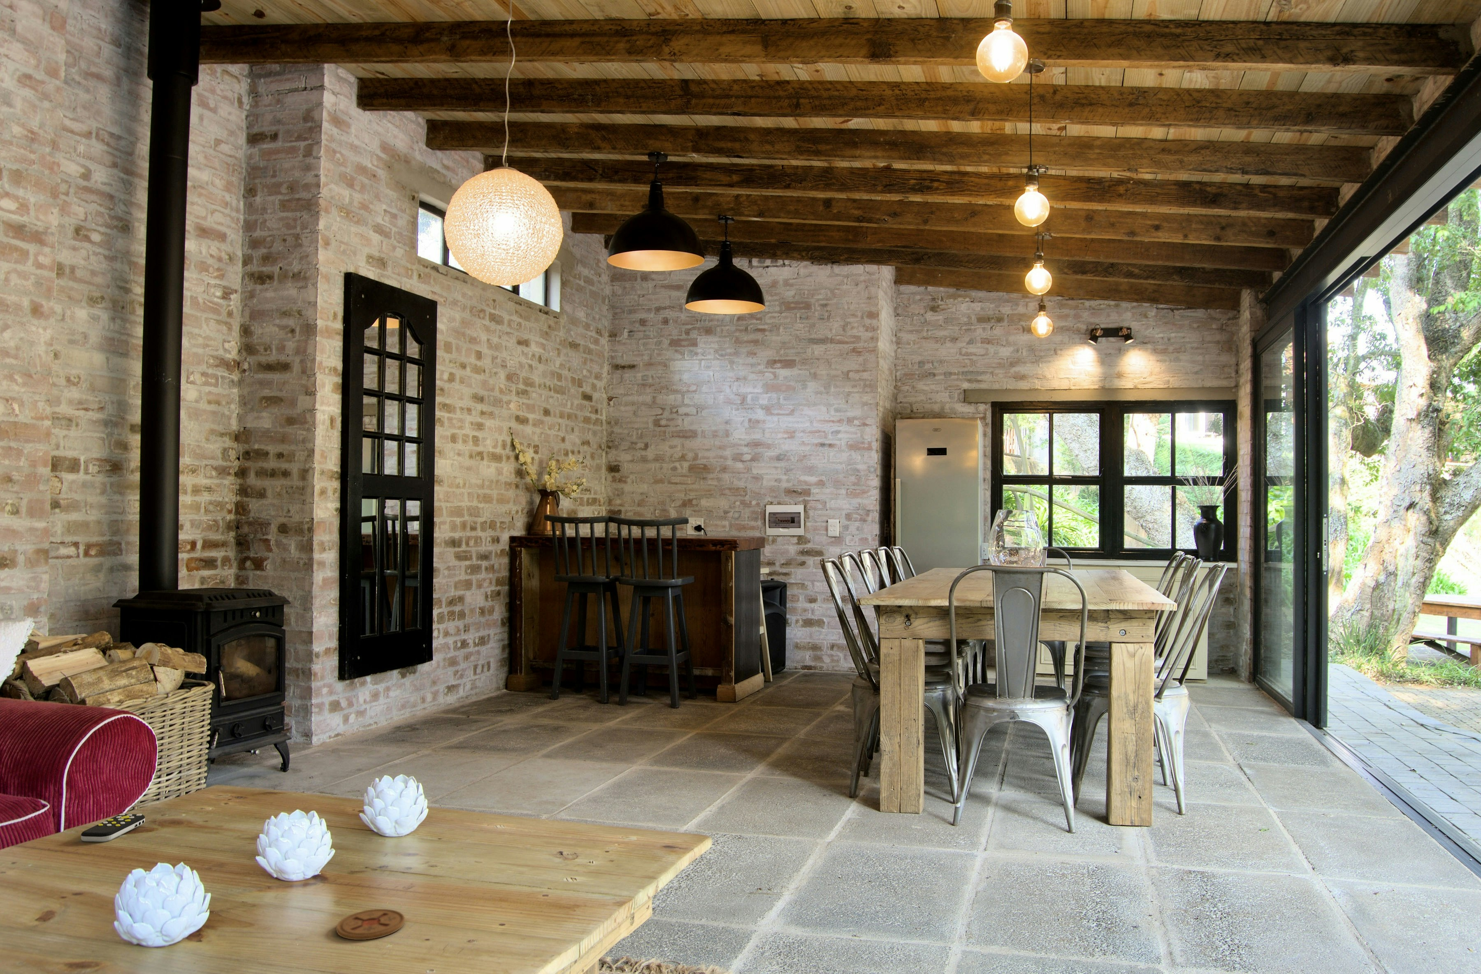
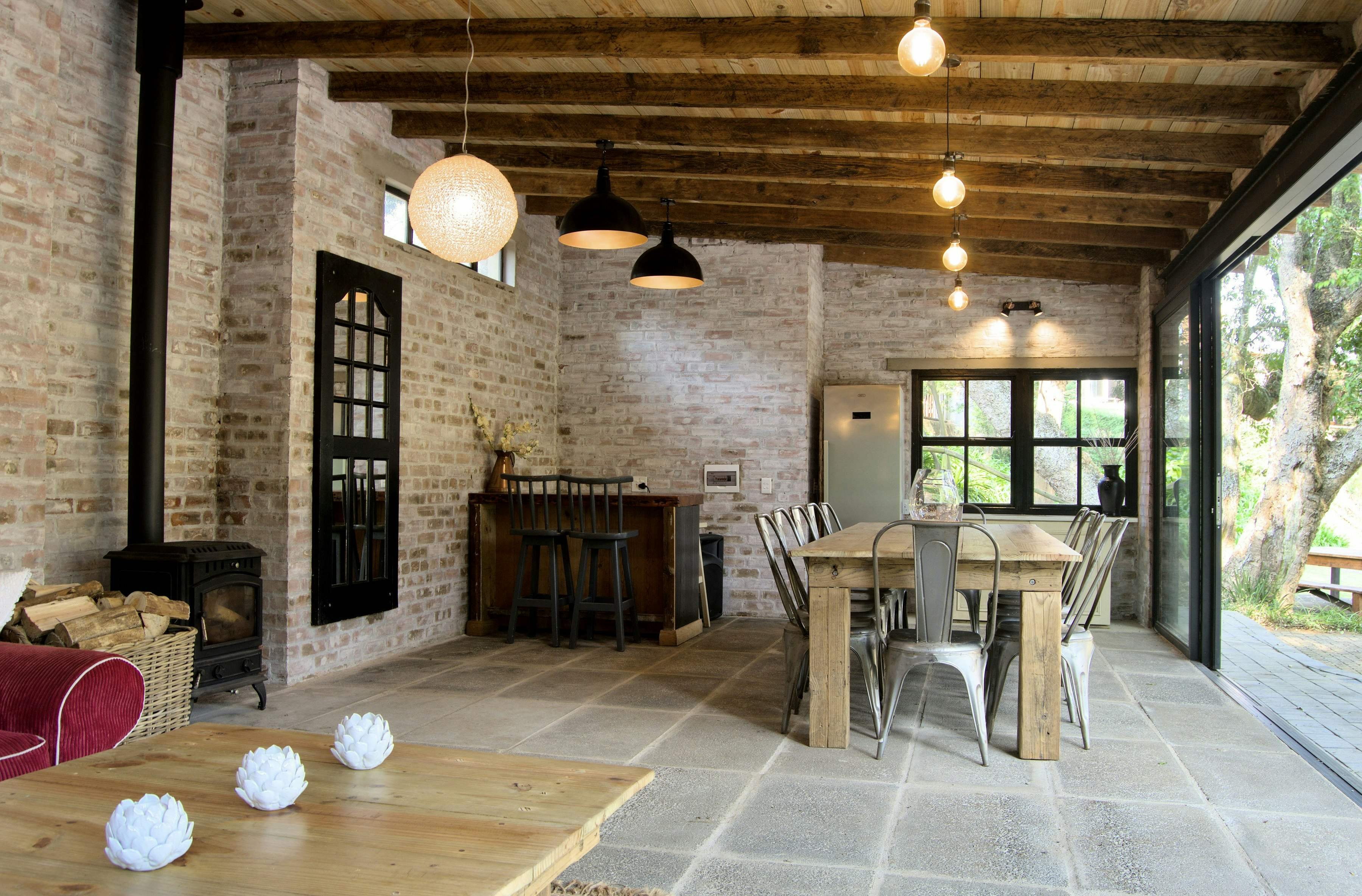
- remote control [80,813,146,842]
- coaster [336,909,406,940]
